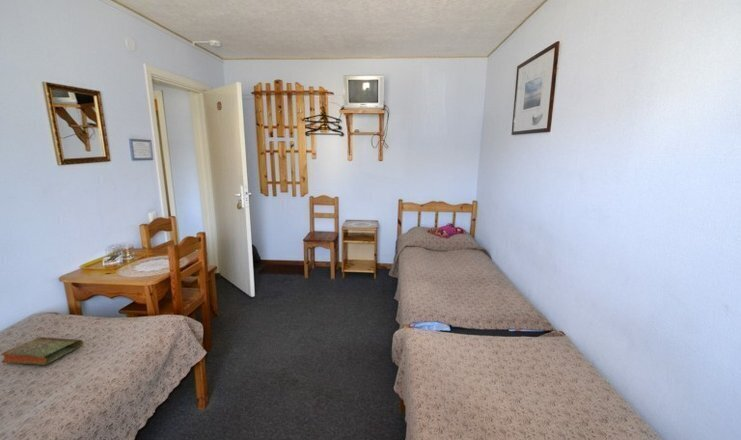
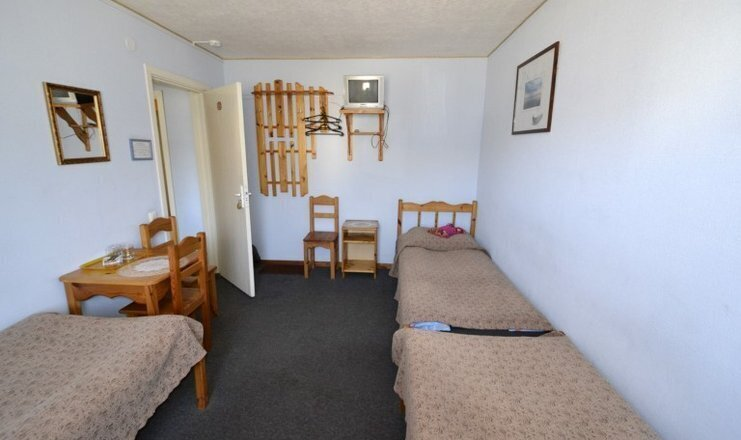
- book [0,336,84,366]
